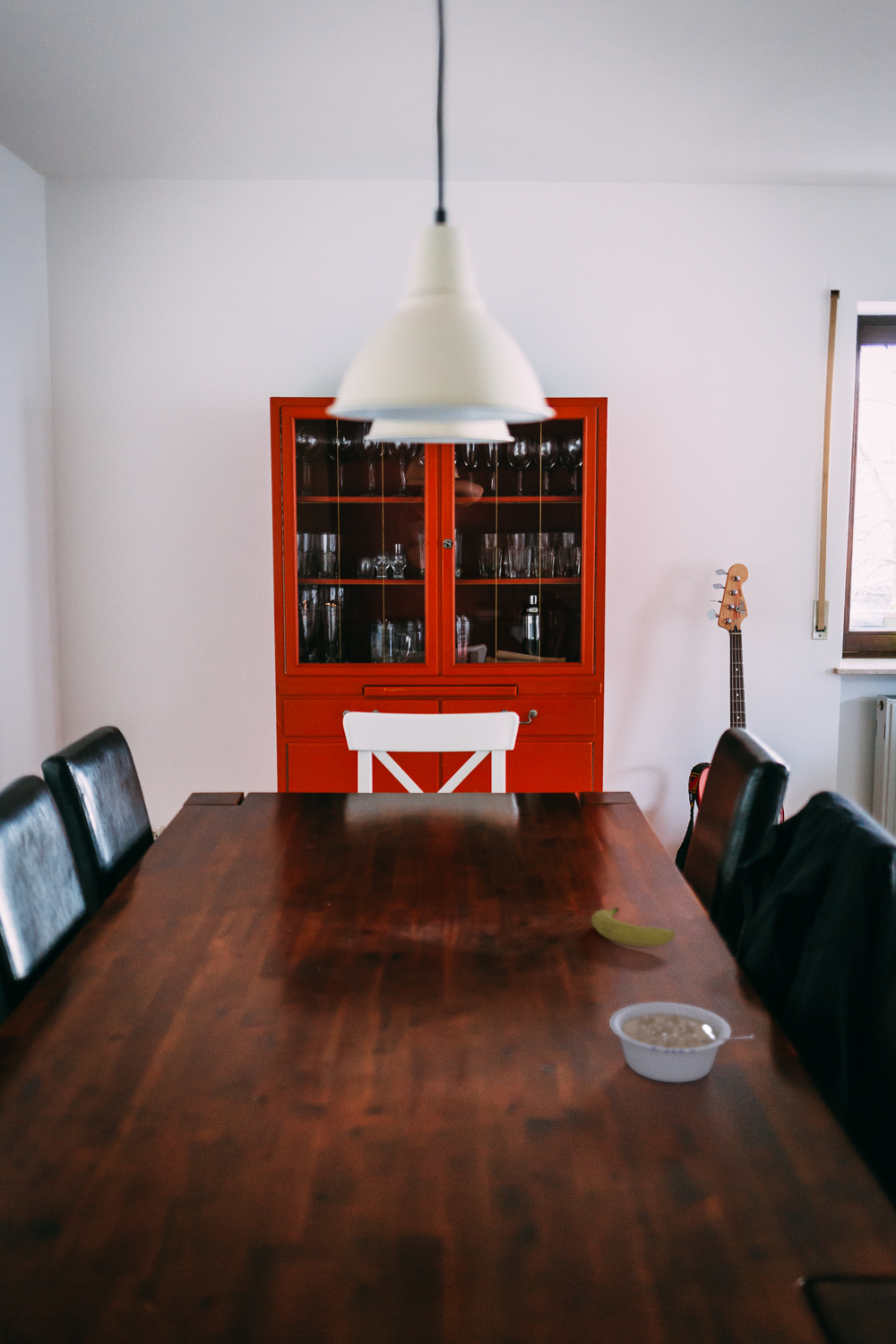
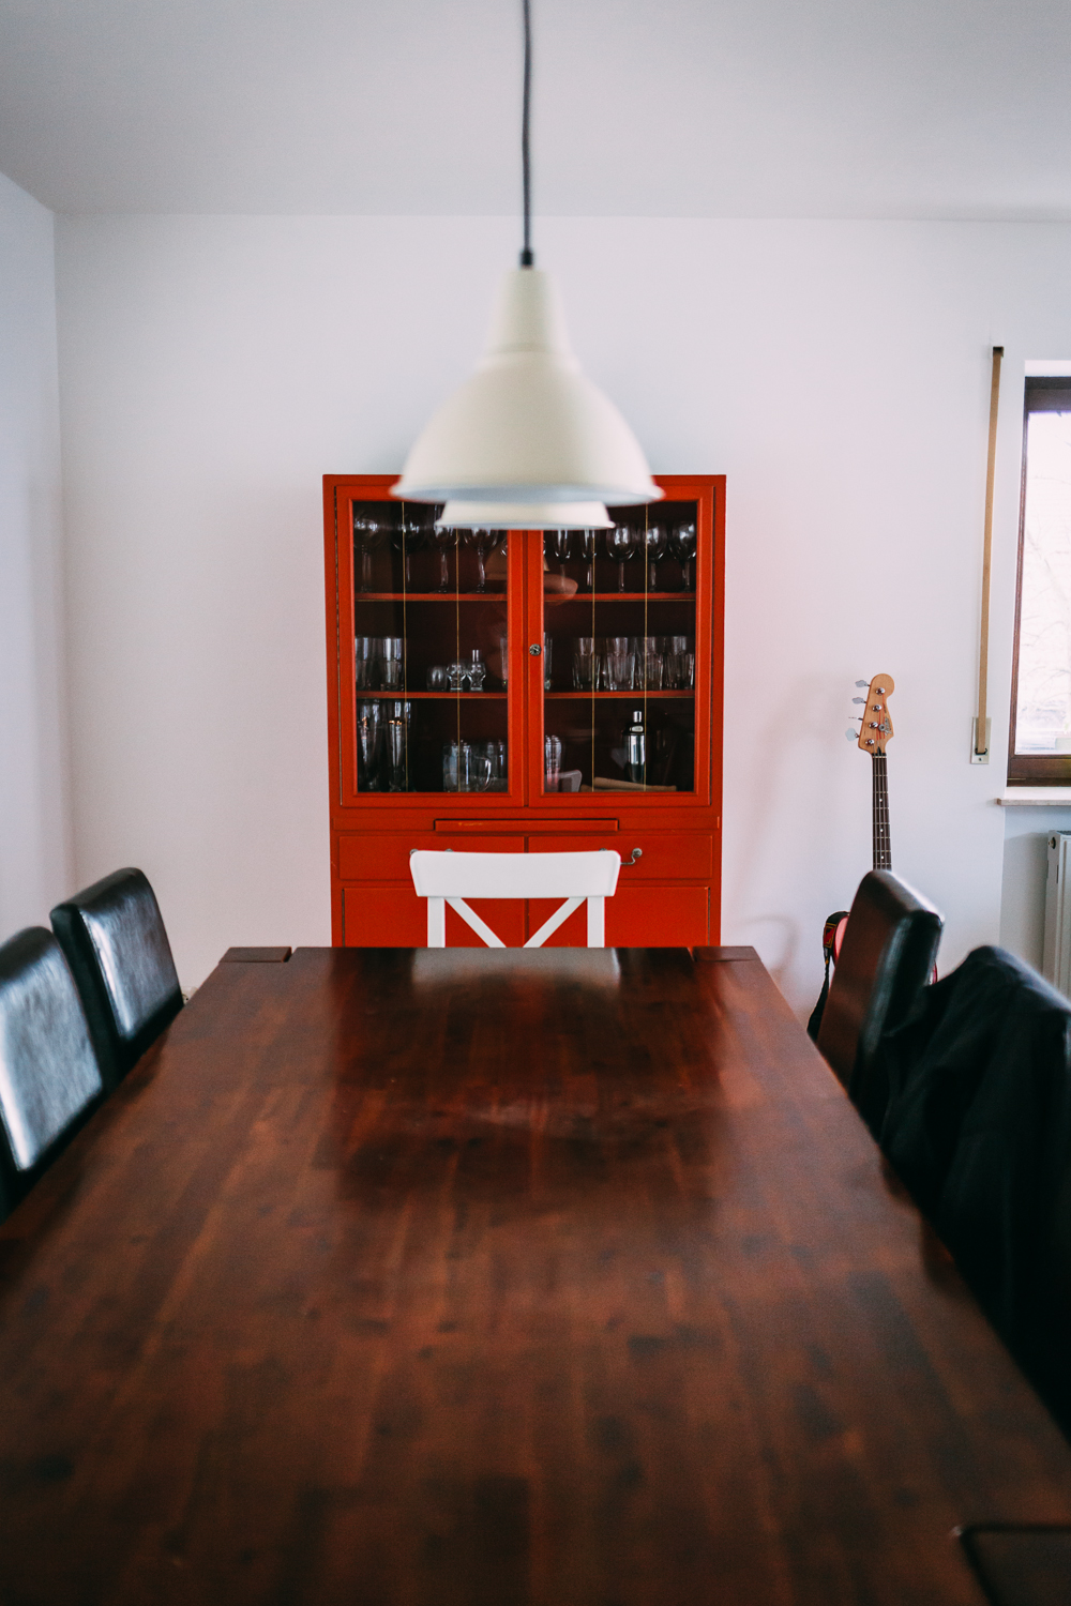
- fruit [590,906,676,947]
- legume [608,1001,754,1083]
